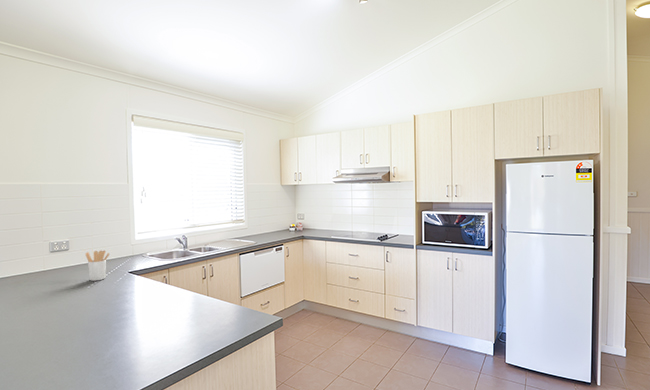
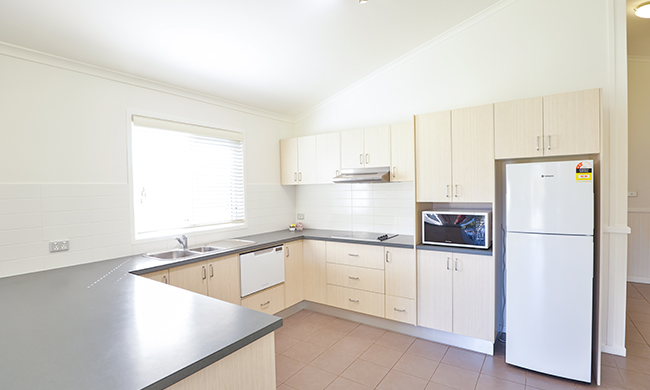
- utensil holder [85,249,110,282]
